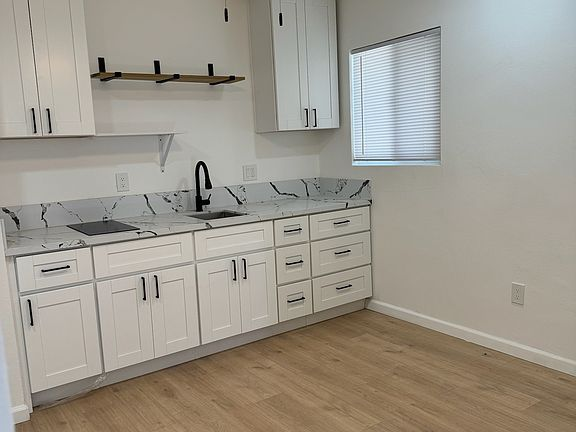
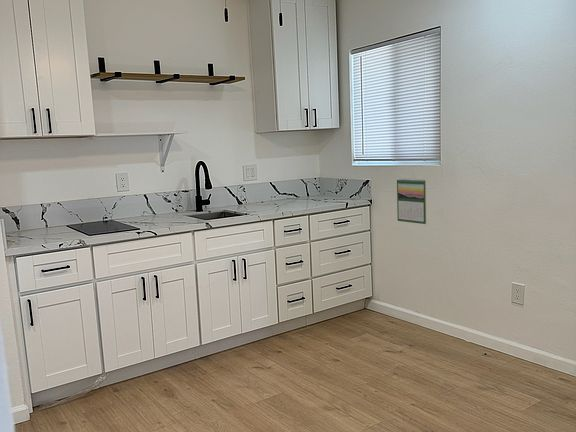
+ calendar [396,177,427,225]
